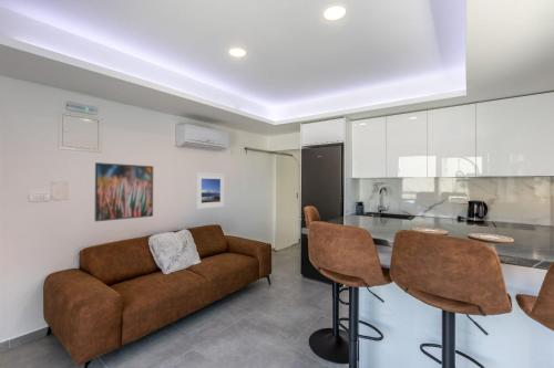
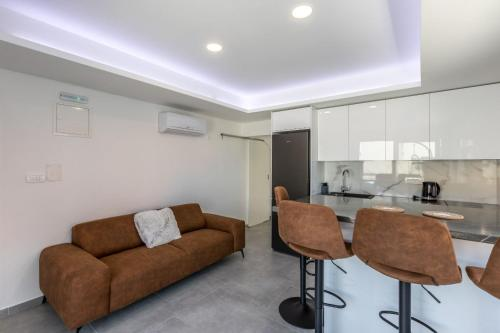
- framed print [195,171,226,210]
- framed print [94,161,154,223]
